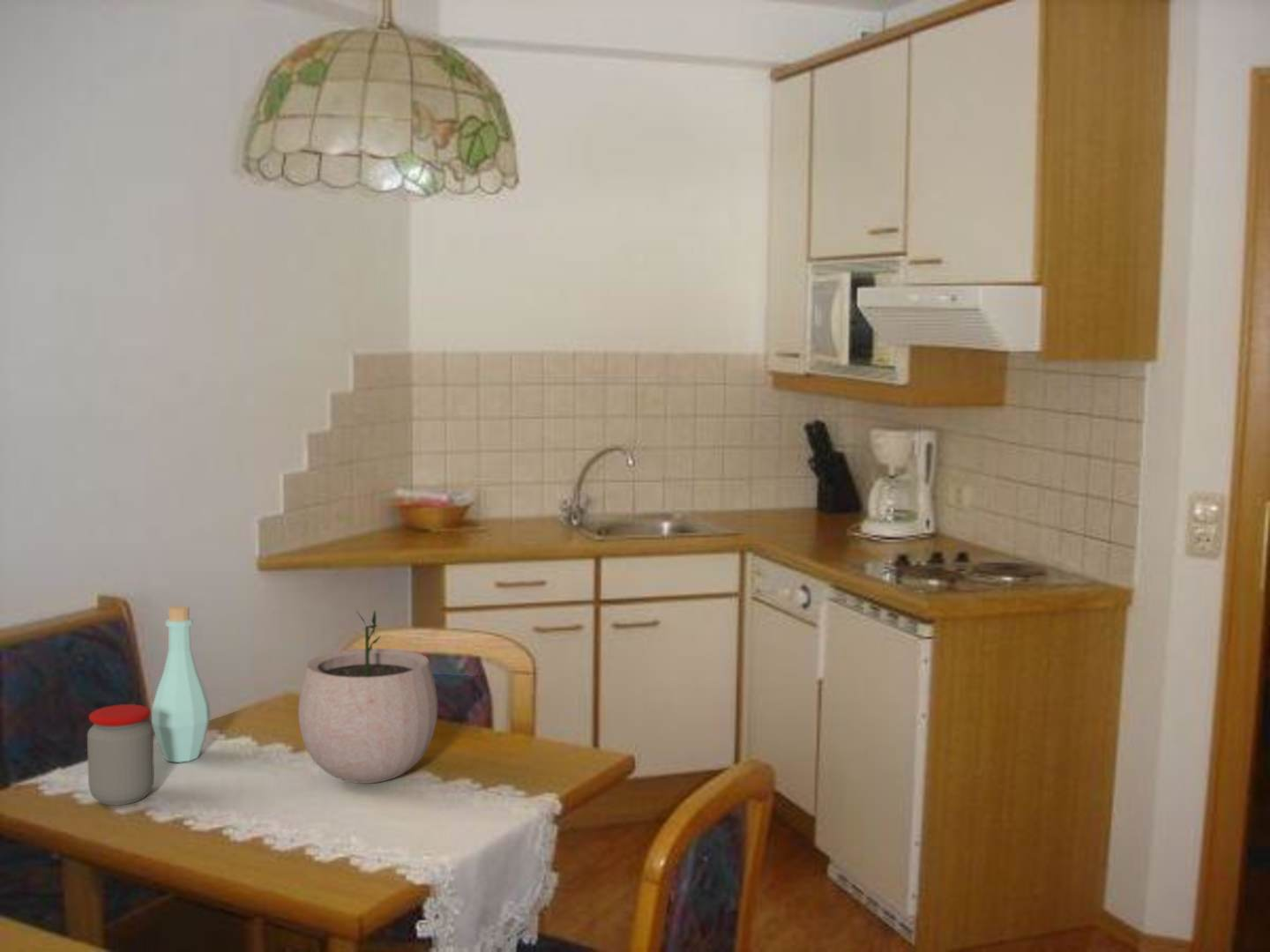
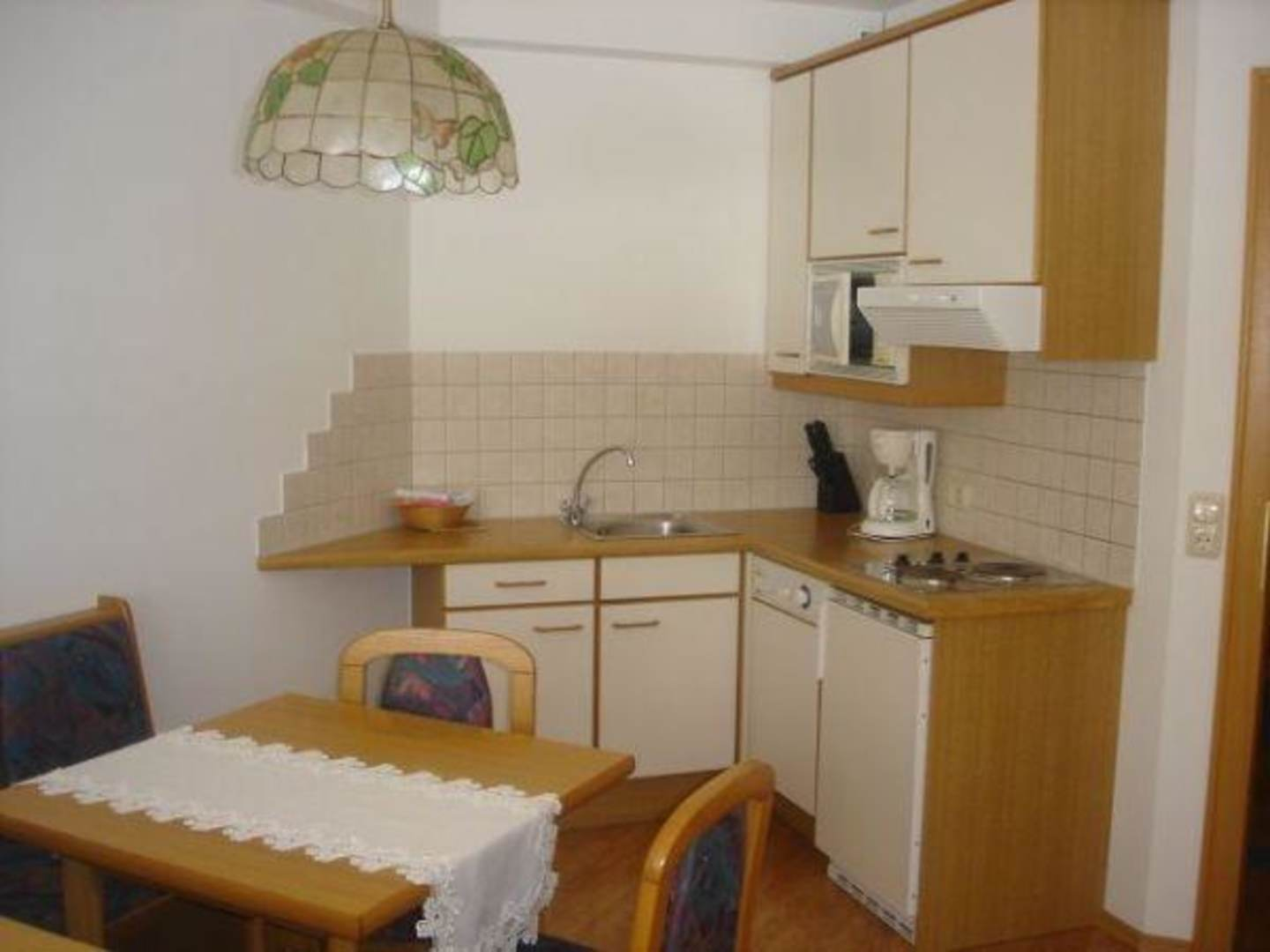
- bottle [151,605,212,763]
- plant pot [297,610,438,785]
- jar [86,703,155,806]
